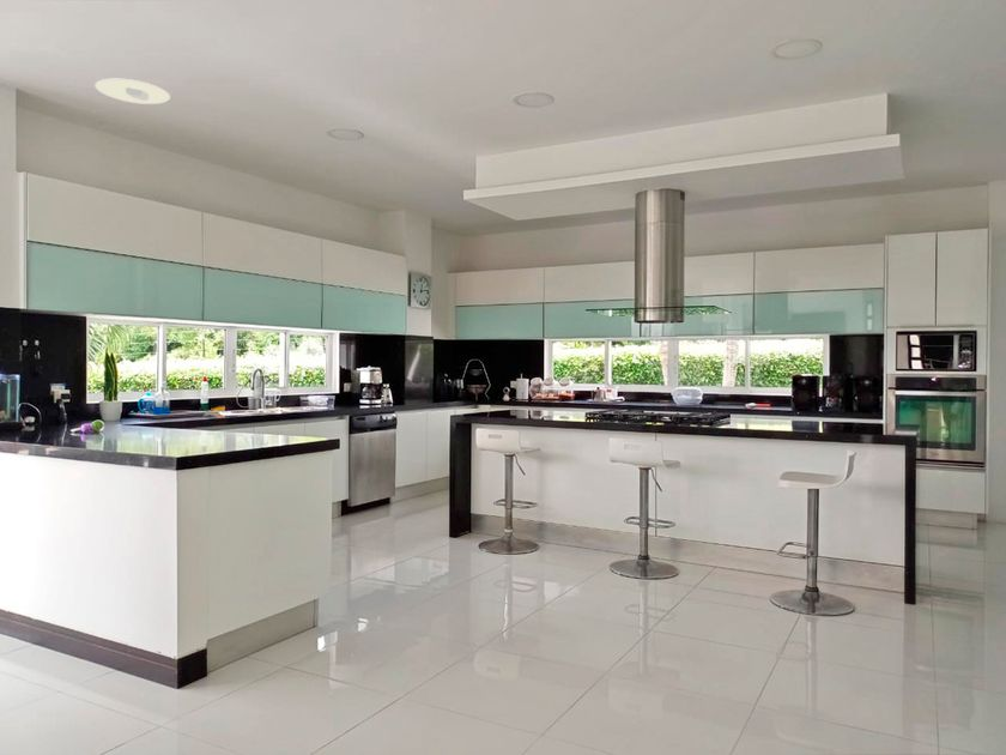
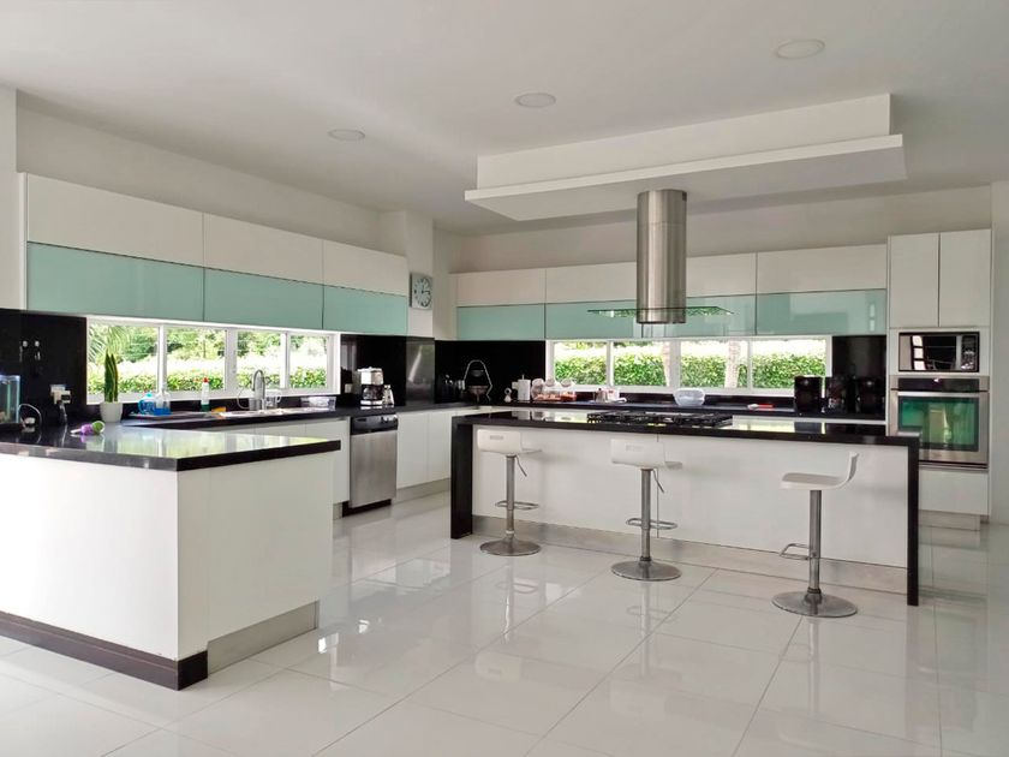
- recessed light [93,78,171,105]
